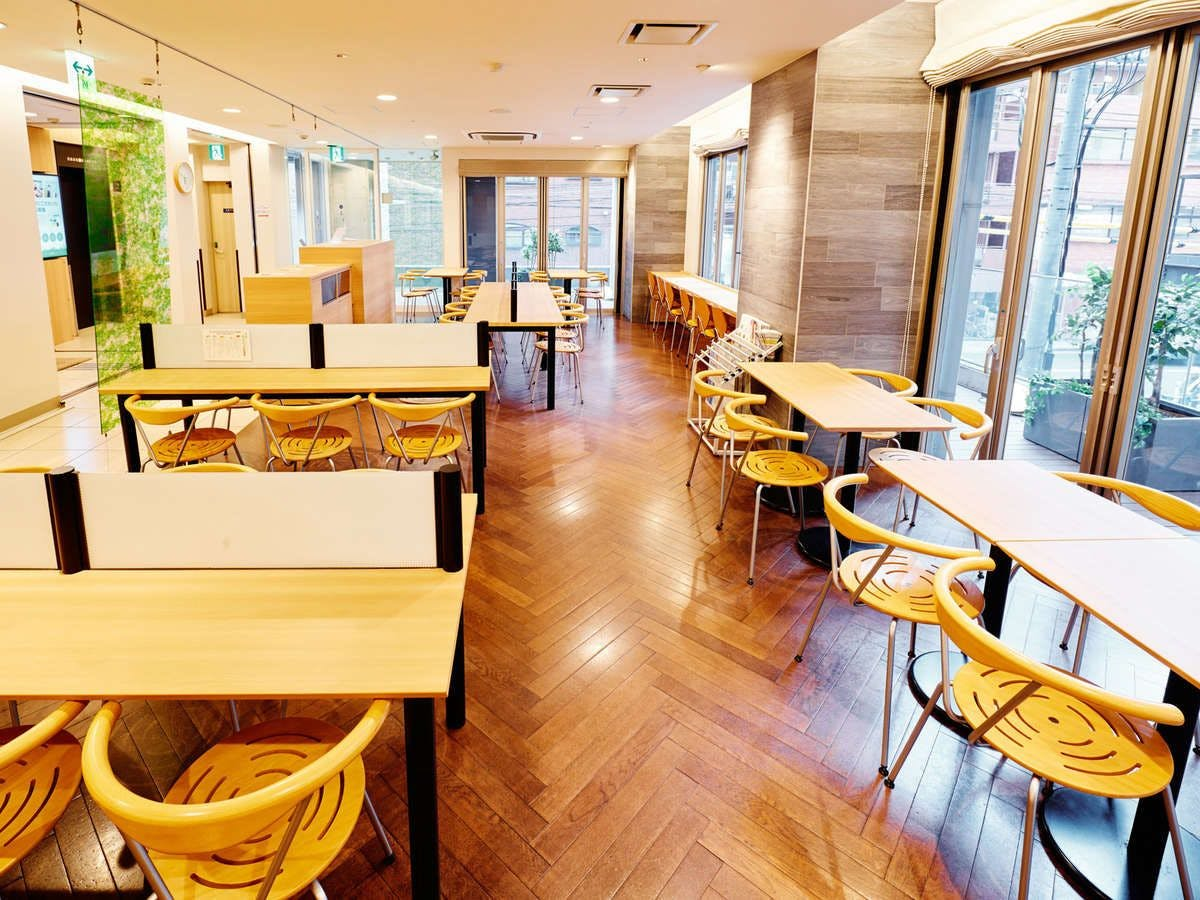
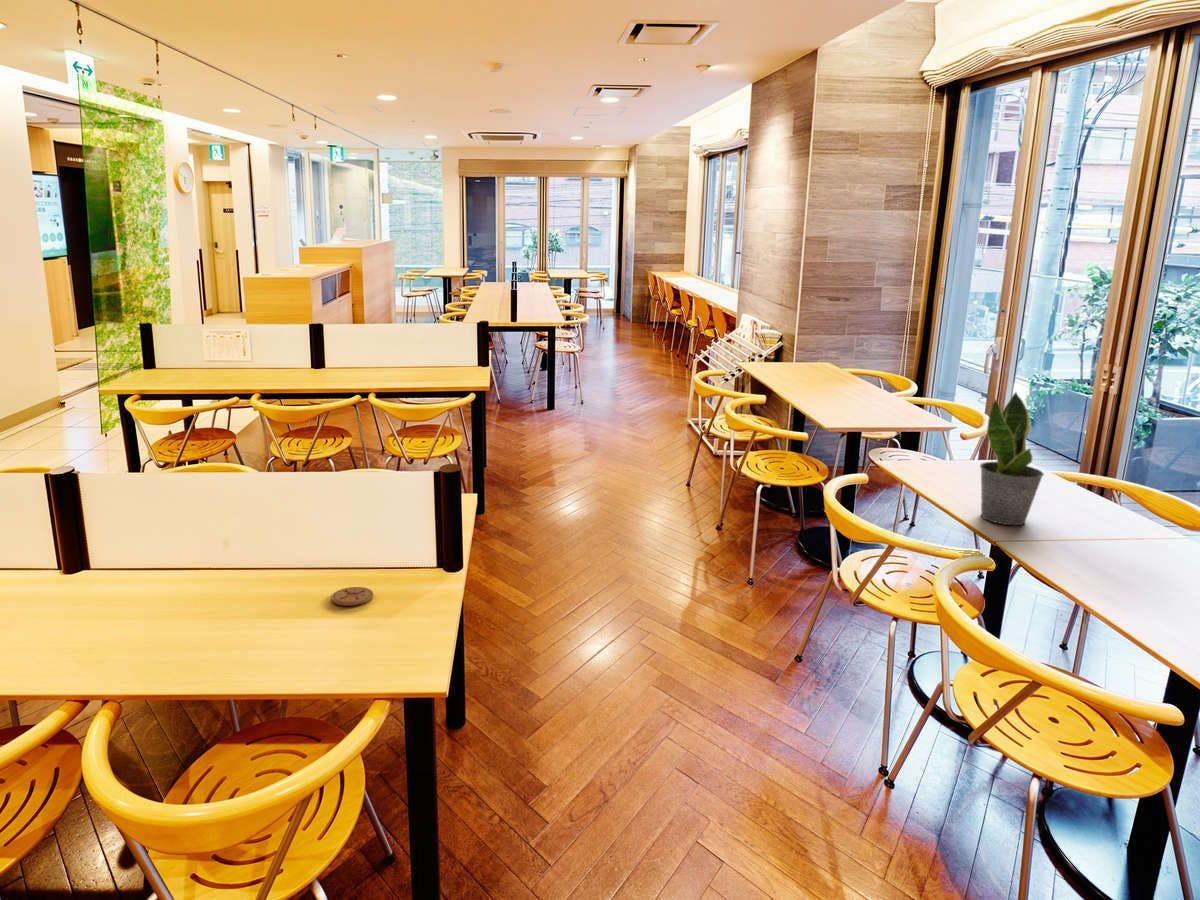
+ potted plant [979,390,1045,526]
+ coaster [330,586,374,607]
